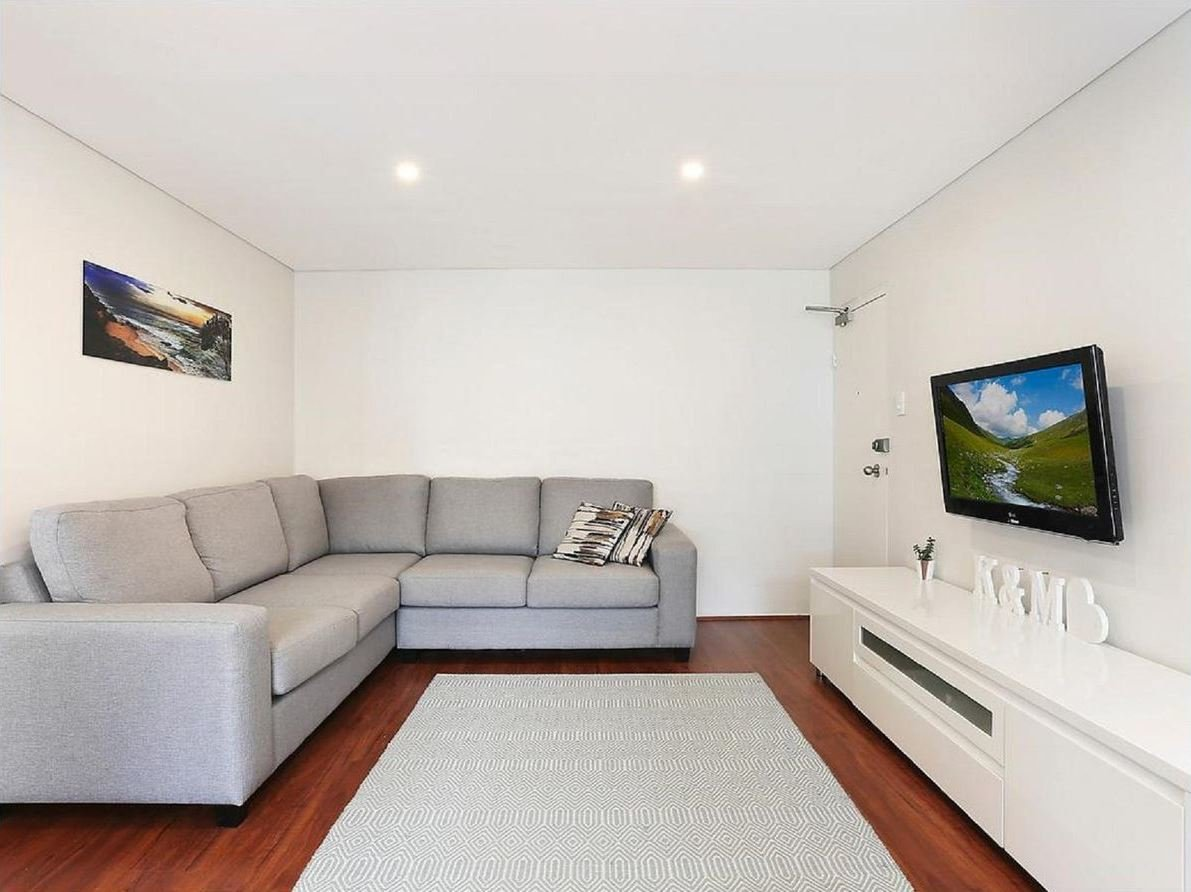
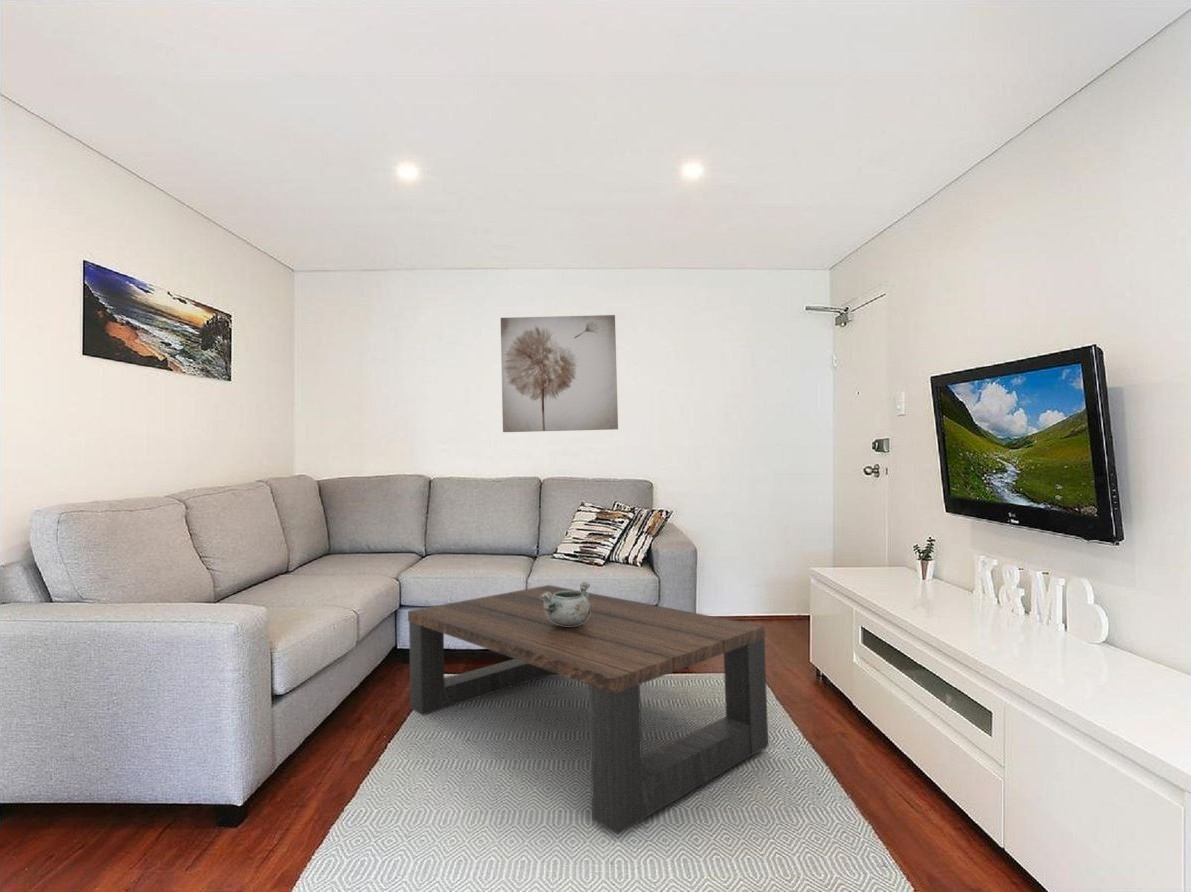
+ coffee table [407,584,769,835]
+ wall art [500,314,619,433]
+ decorative bowl [540,581,591,626]
